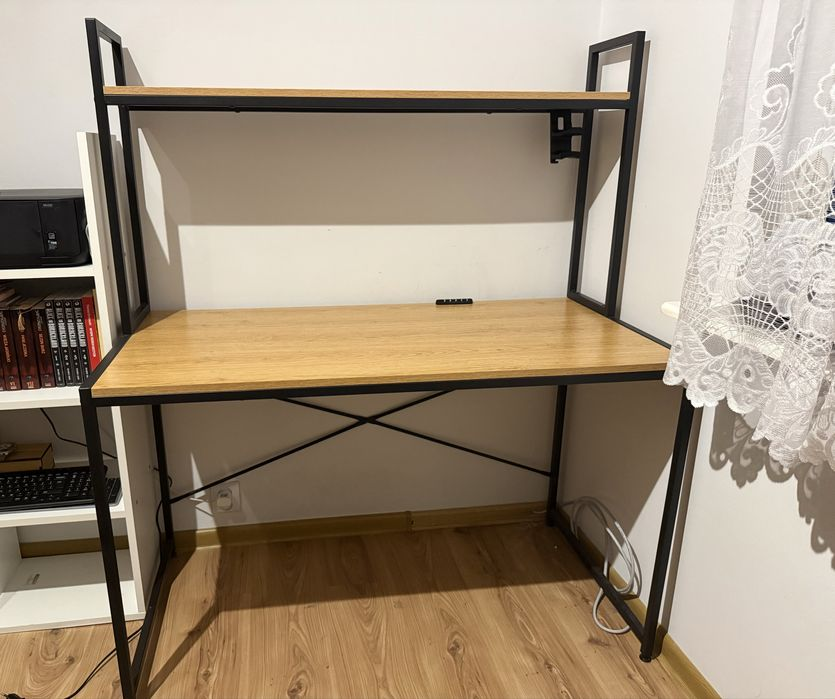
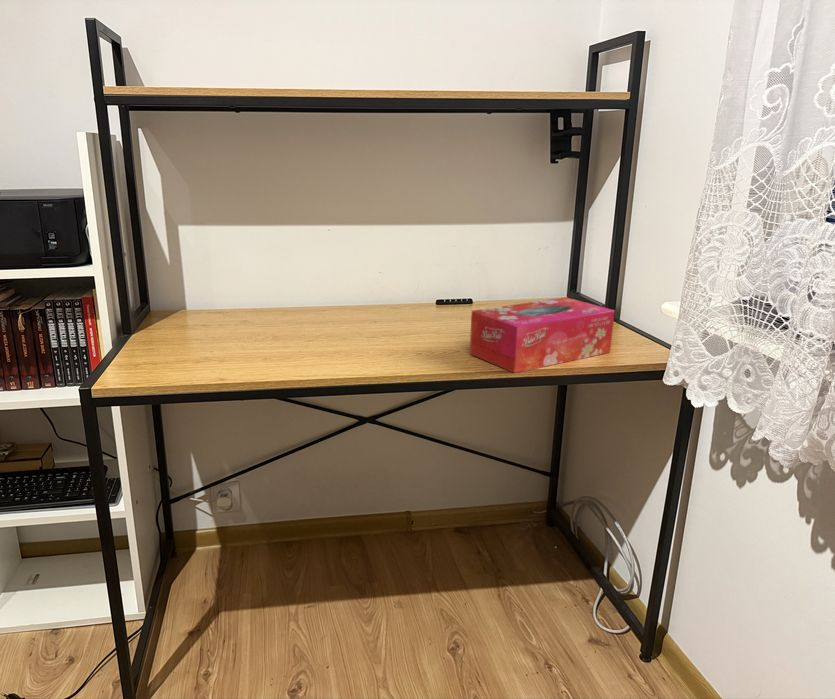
+ tissue box [469,296,616,374]
